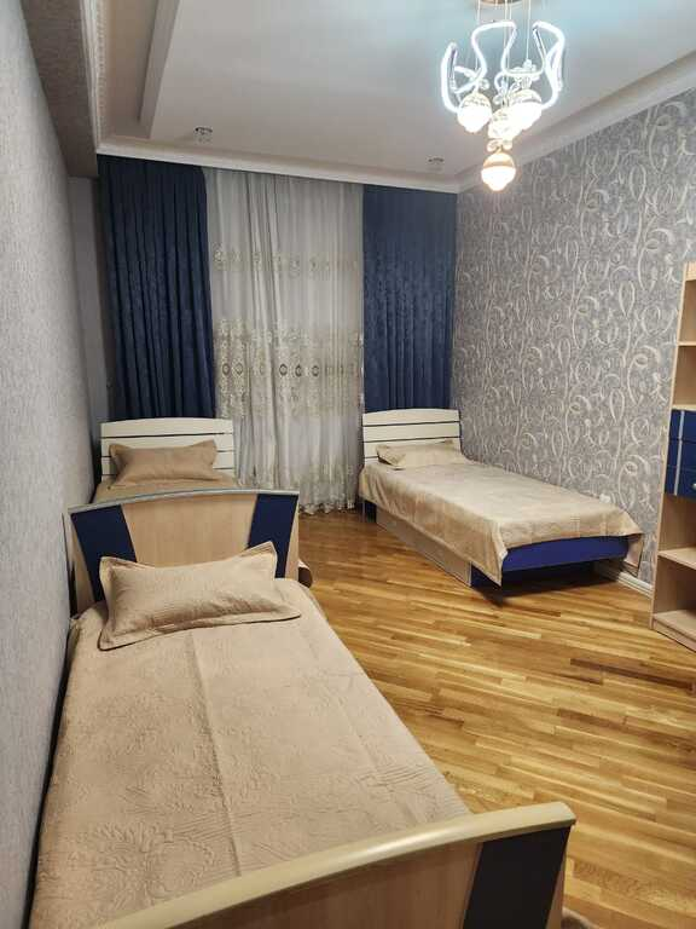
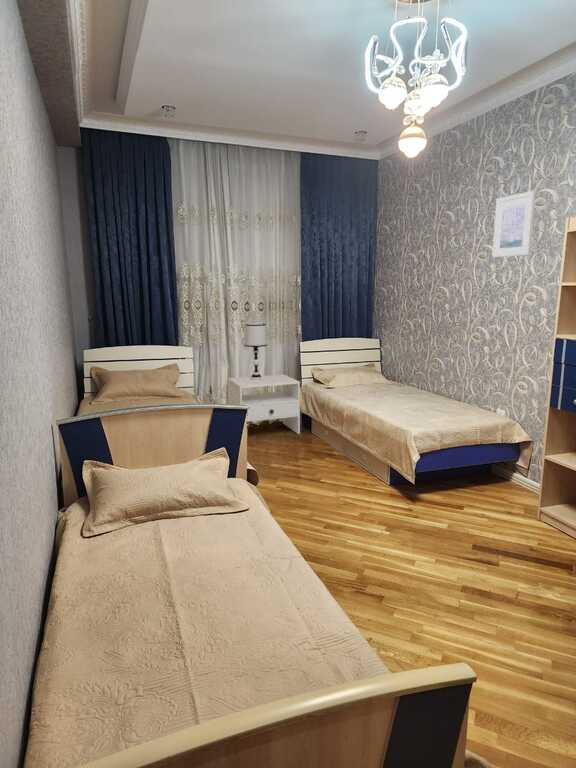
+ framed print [491,190,537,259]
+ nightstand [227,373,301,435]
+ table lamp [243,322,268,380]
